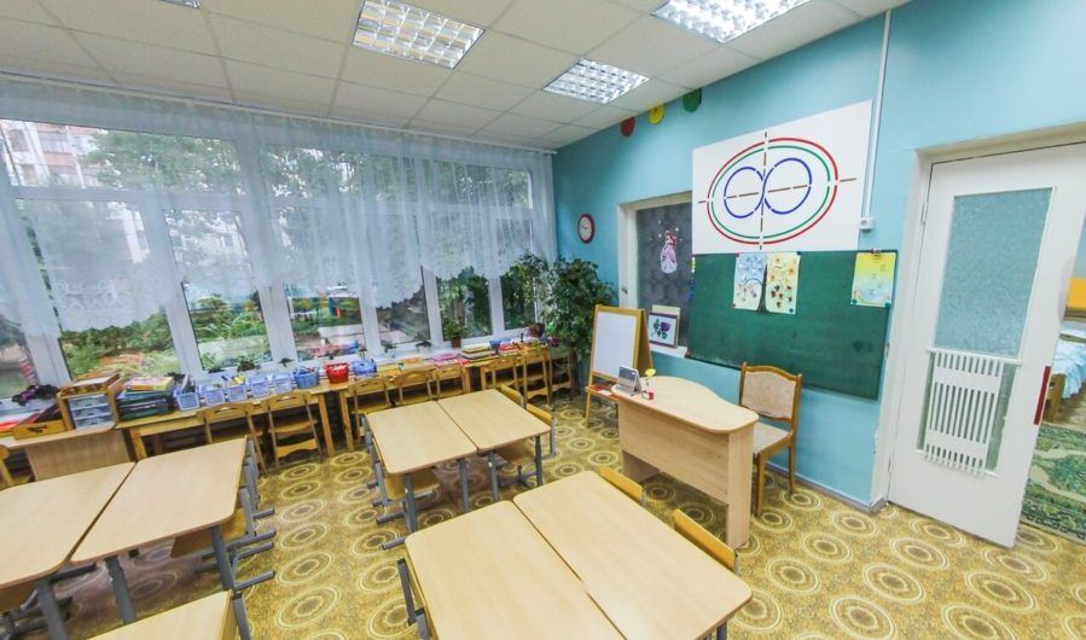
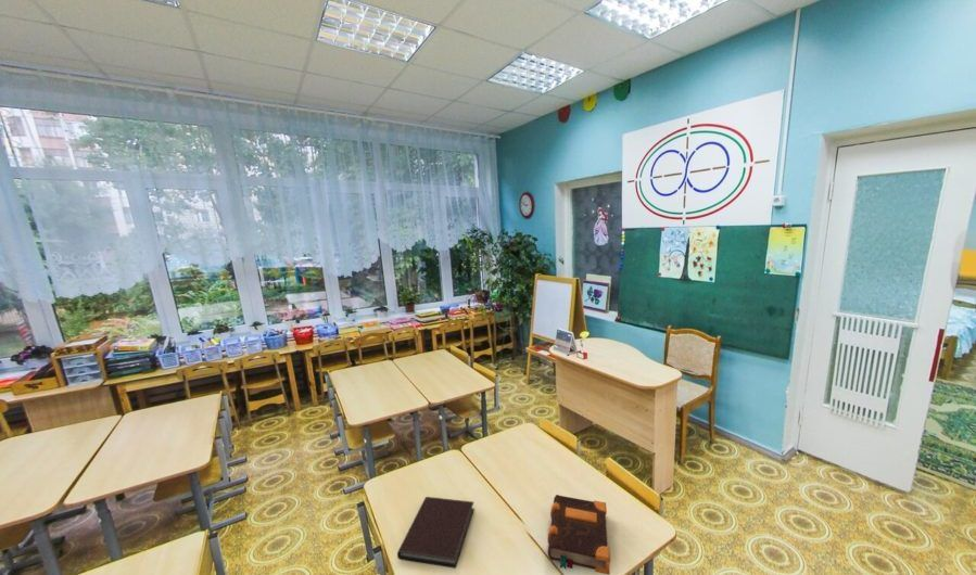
+ notebook [396,496,476,570]
+ bible [546,494,611,575]
